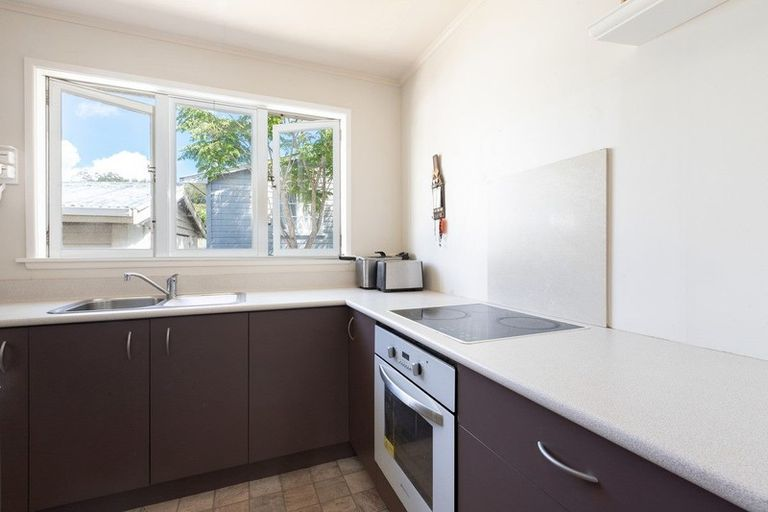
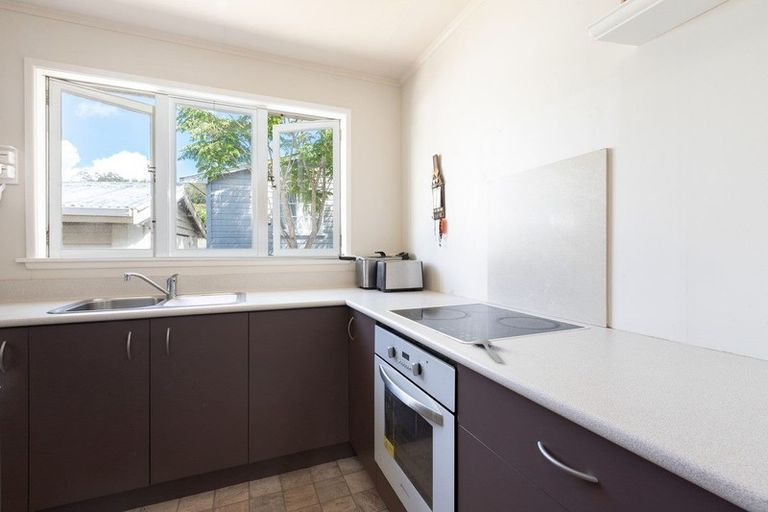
+ spoon [472,338,502,363]
